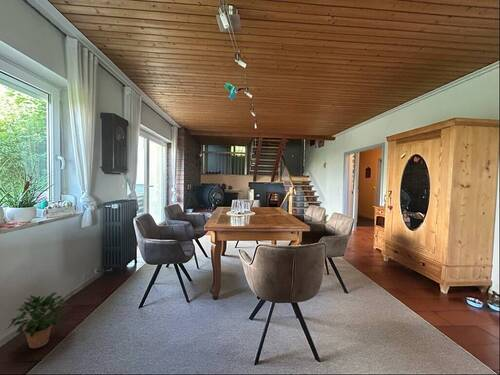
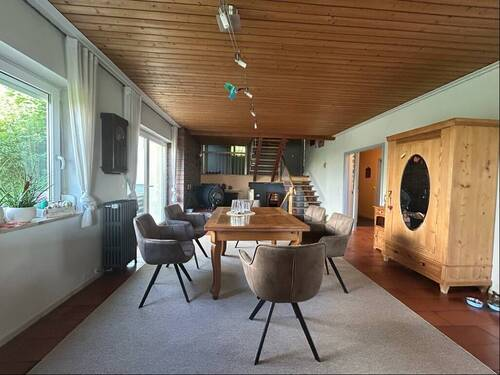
- potted plant [6,291,70,349]
